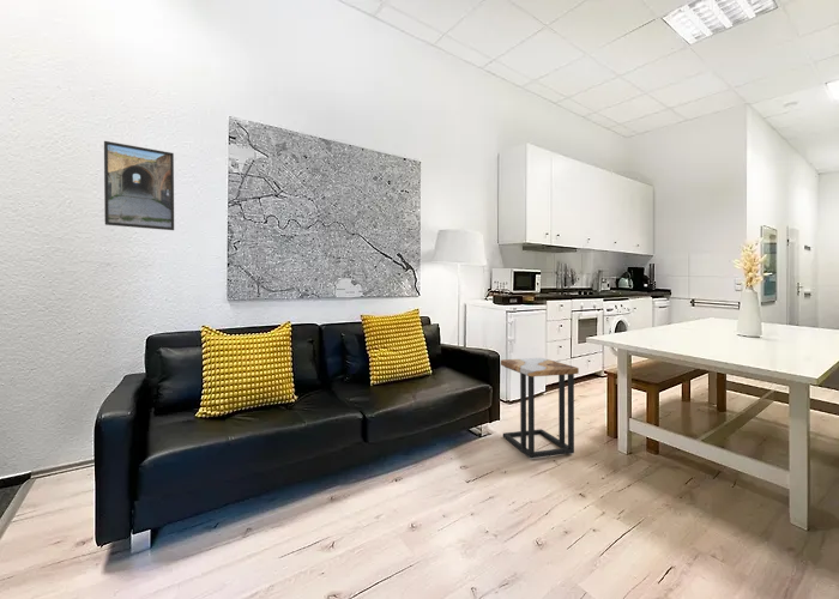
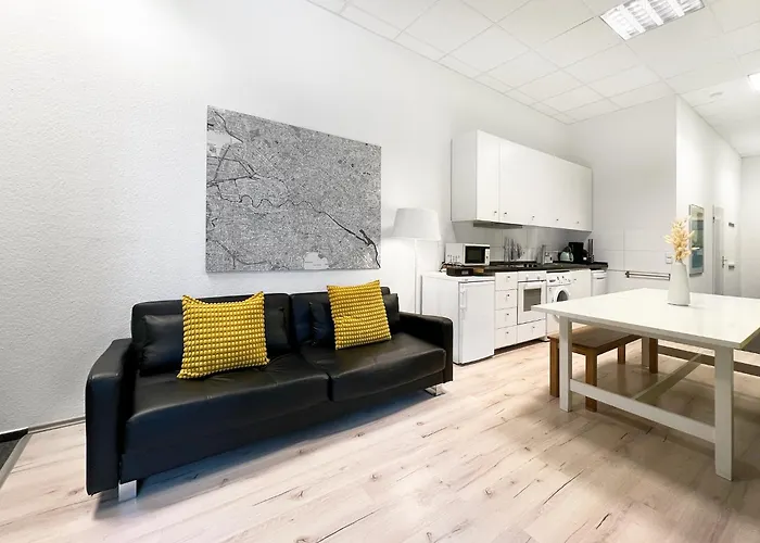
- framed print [103,140,175,231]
- side table [500,357,580,460]
